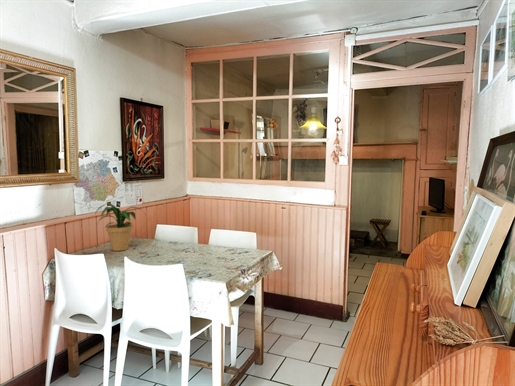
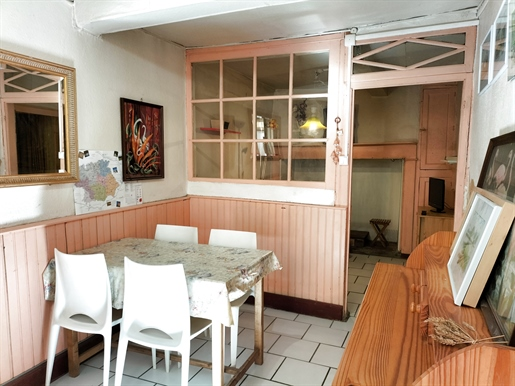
- potted plant [94,203,146,252]
